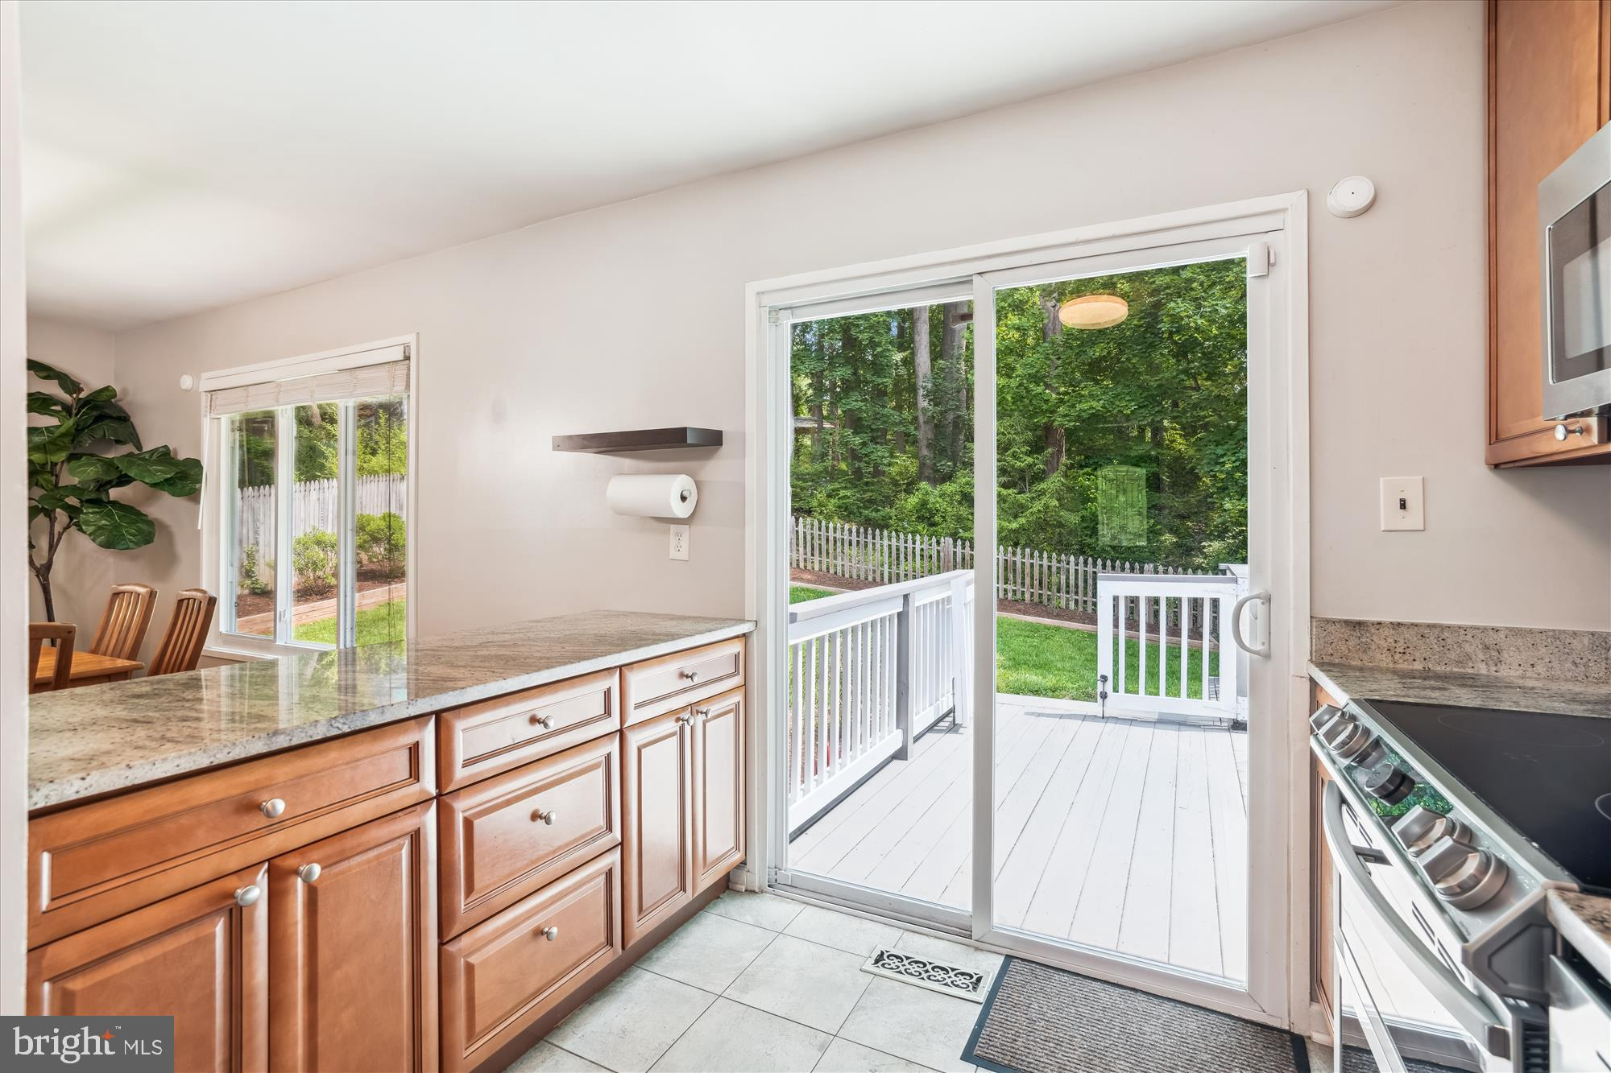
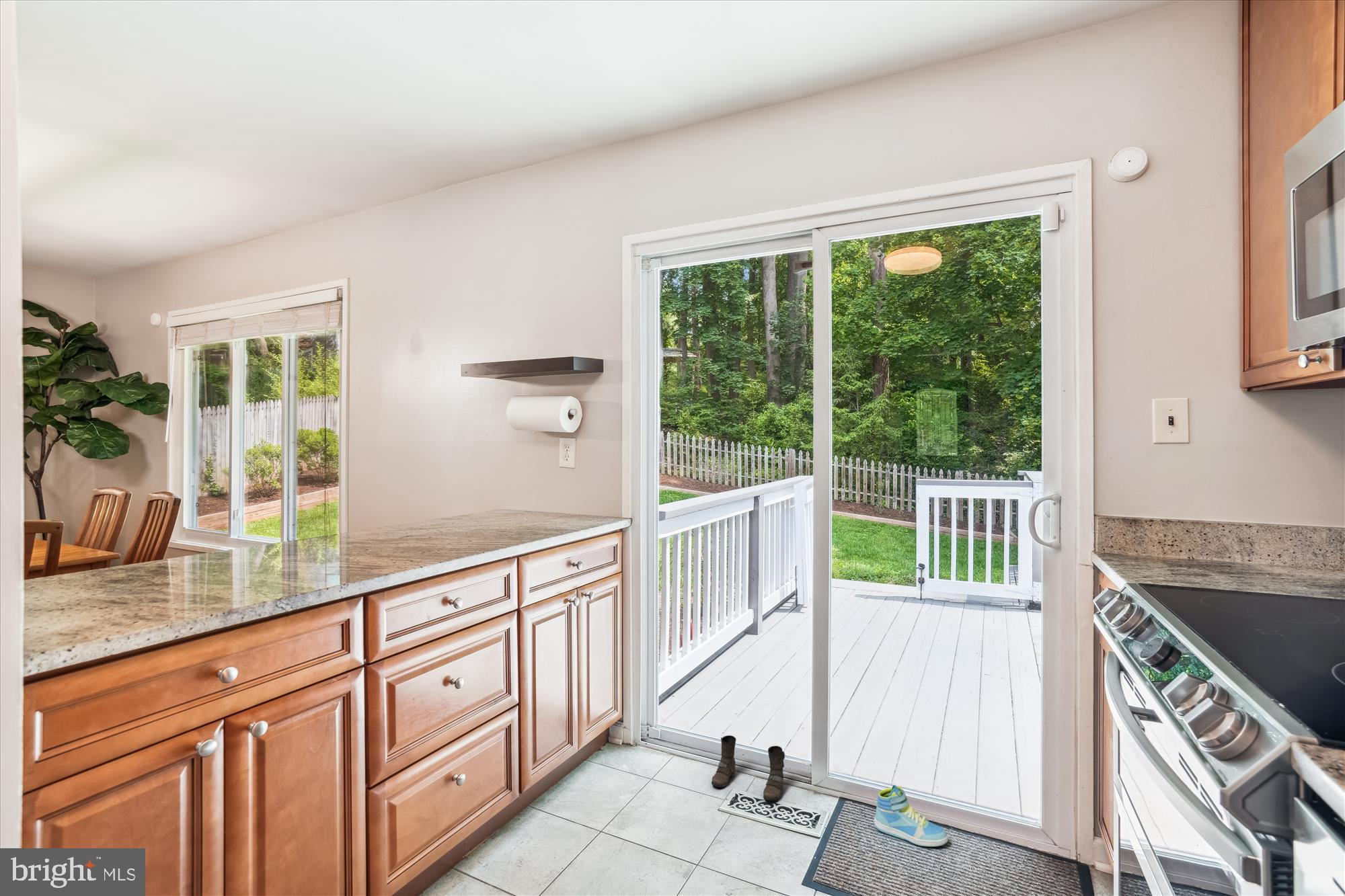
+ boots [711,735,785,801]
+ sneaker [874,784,949,848]
